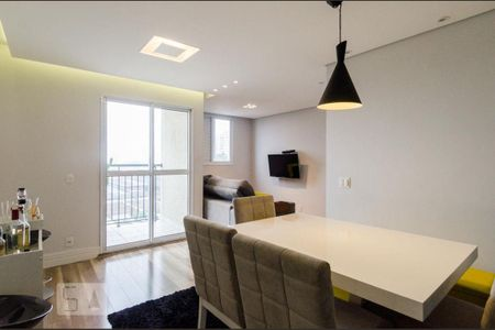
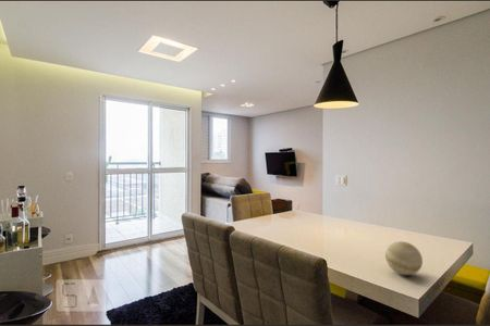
+ decorative ball [384,240,424,276]
